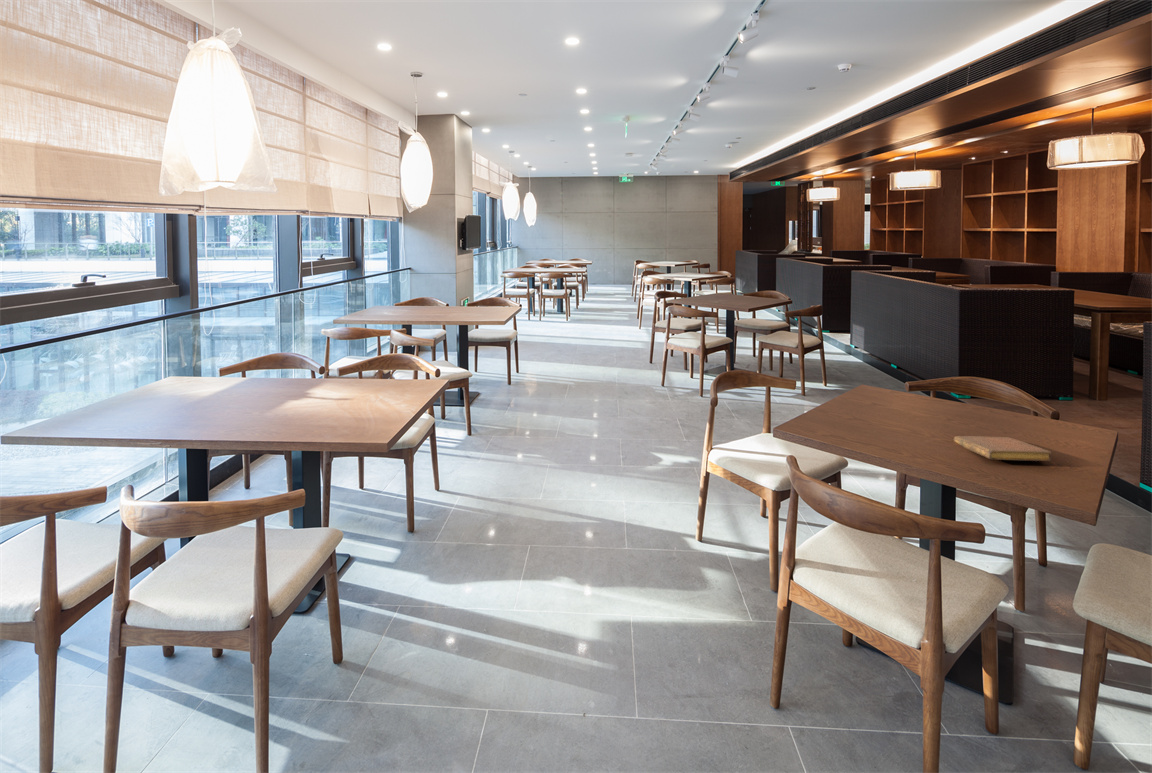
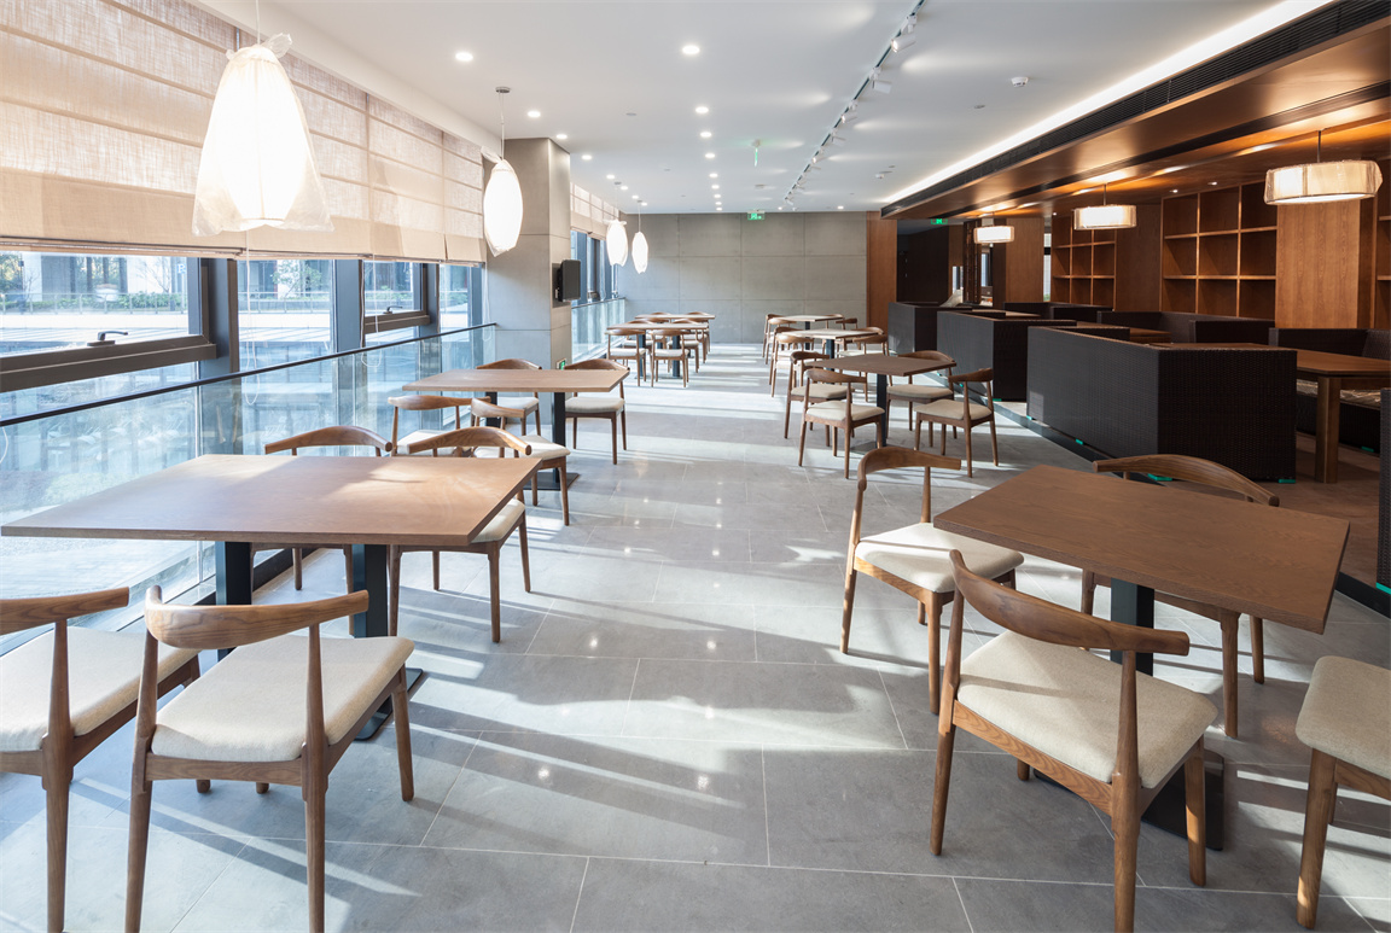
- notebook [953,435,1052,462]
